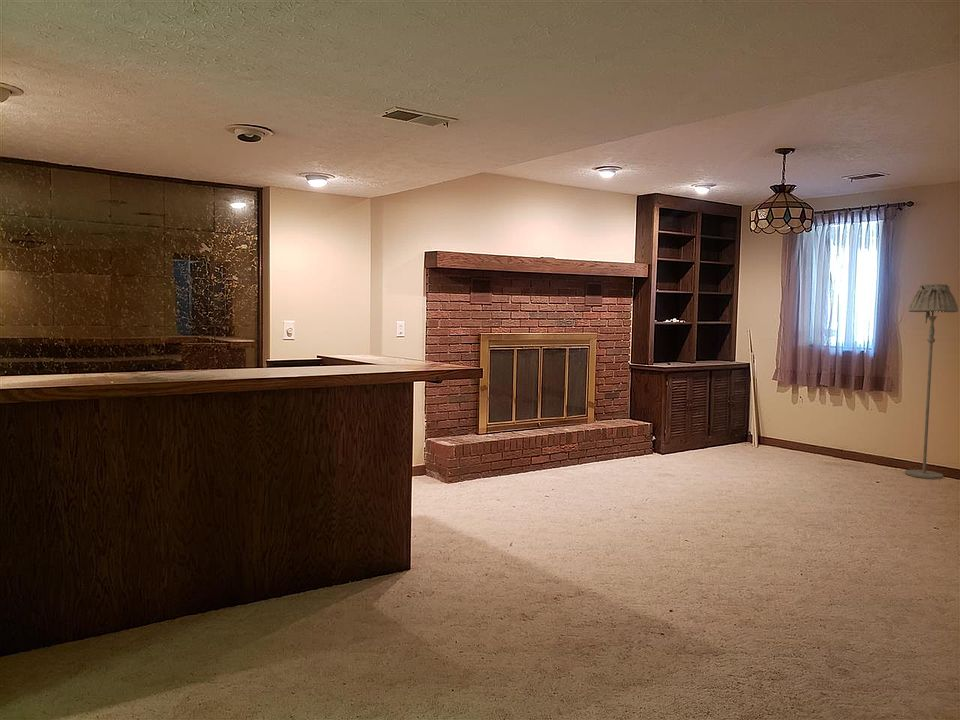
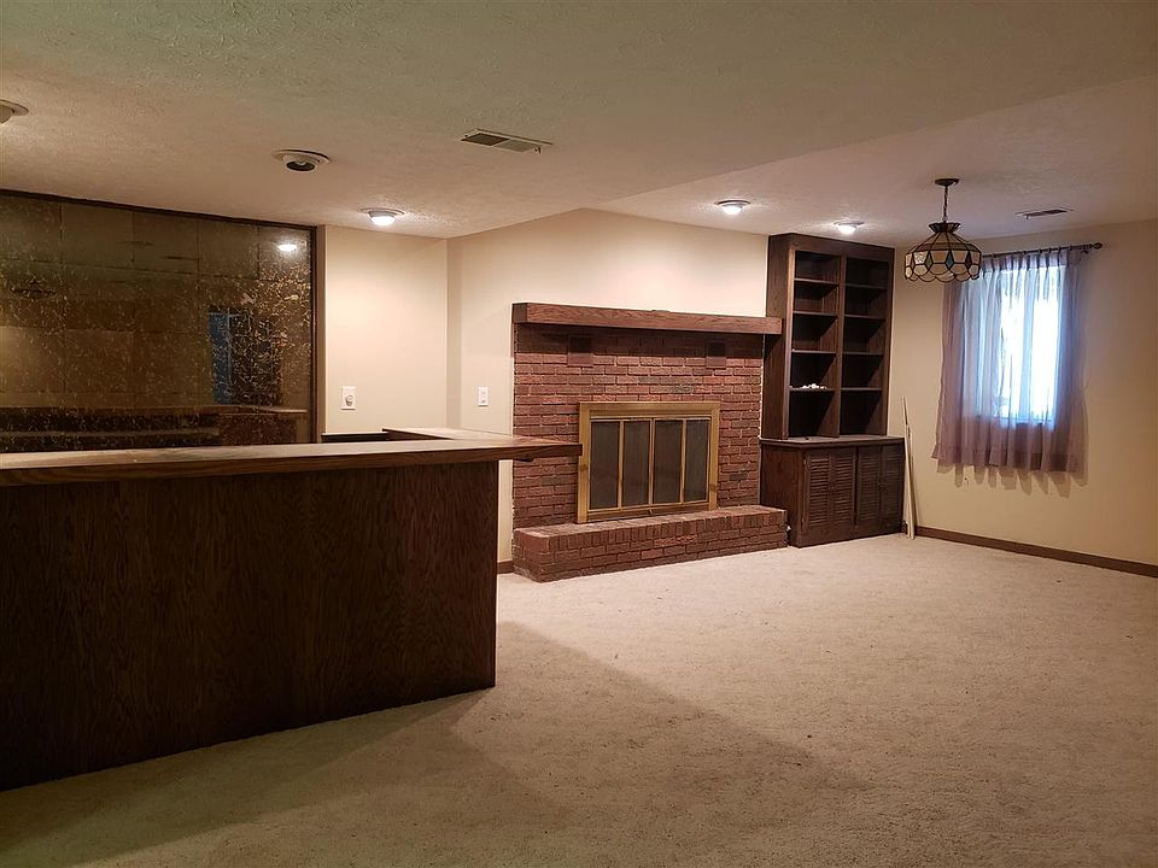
- floor lamp [904,283,959,480]
